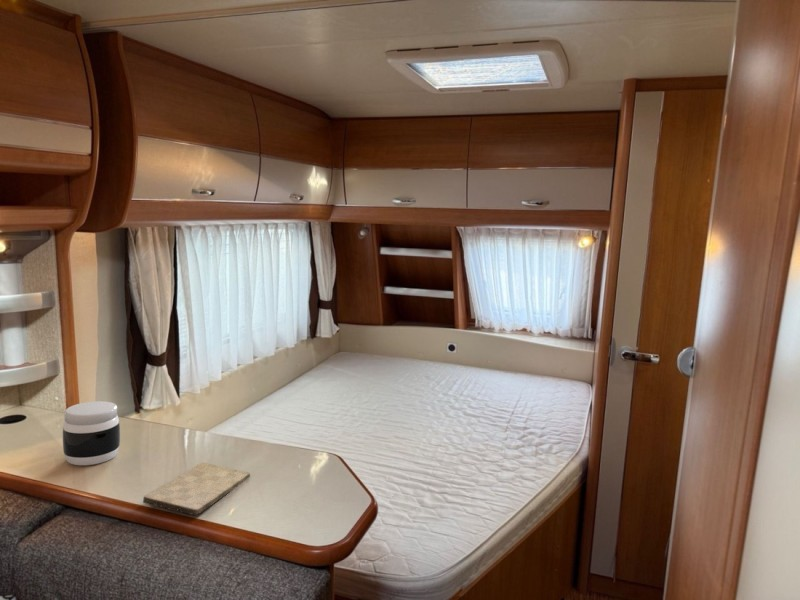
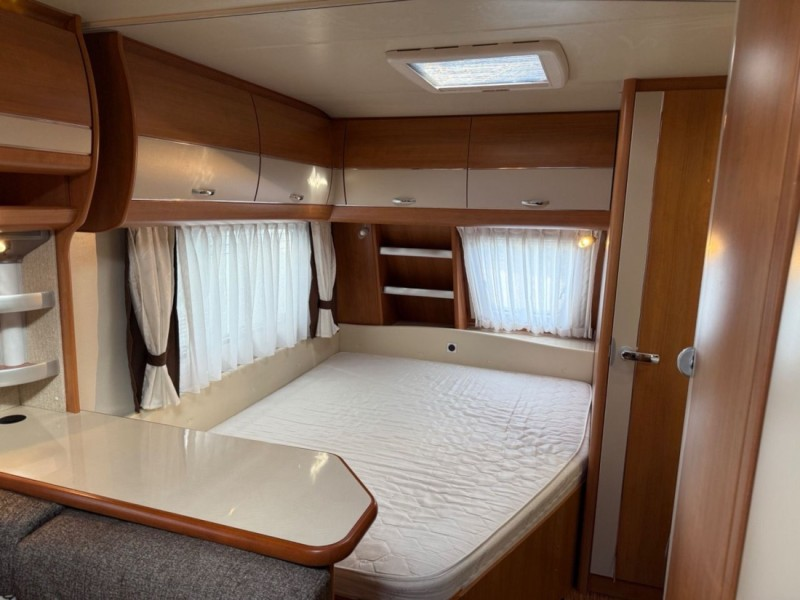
- jar [62,400,121,466]
- cutting board [142,462,251,516]
